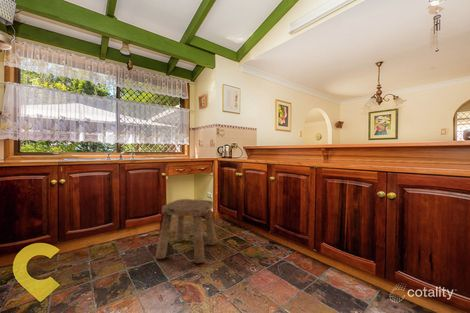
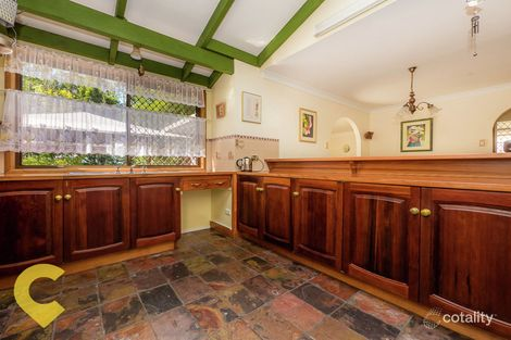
- stool [155,198,217,264]
